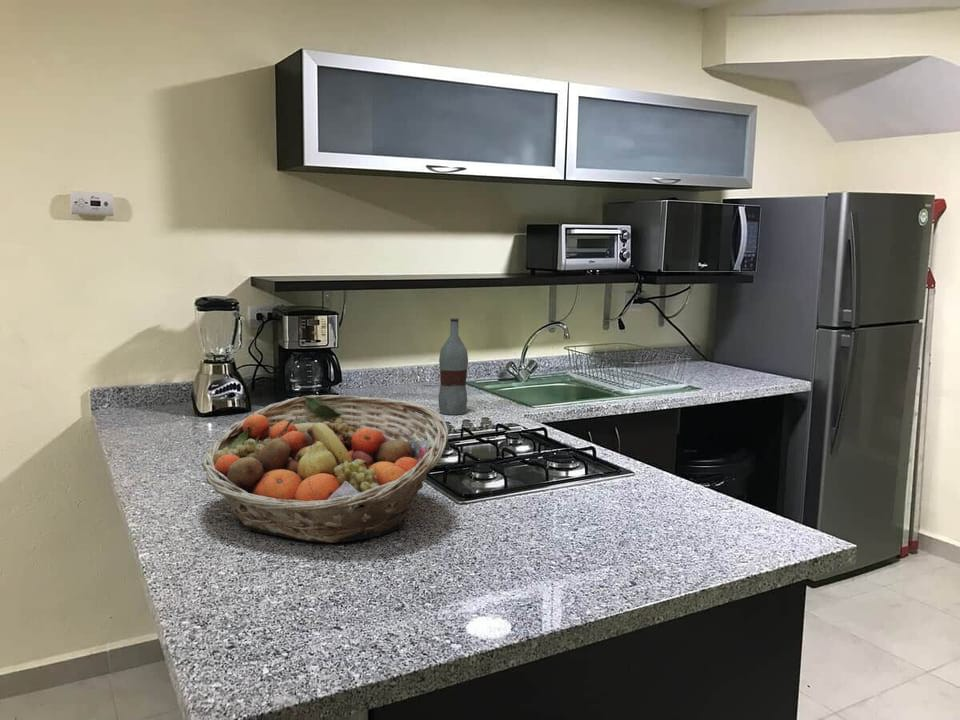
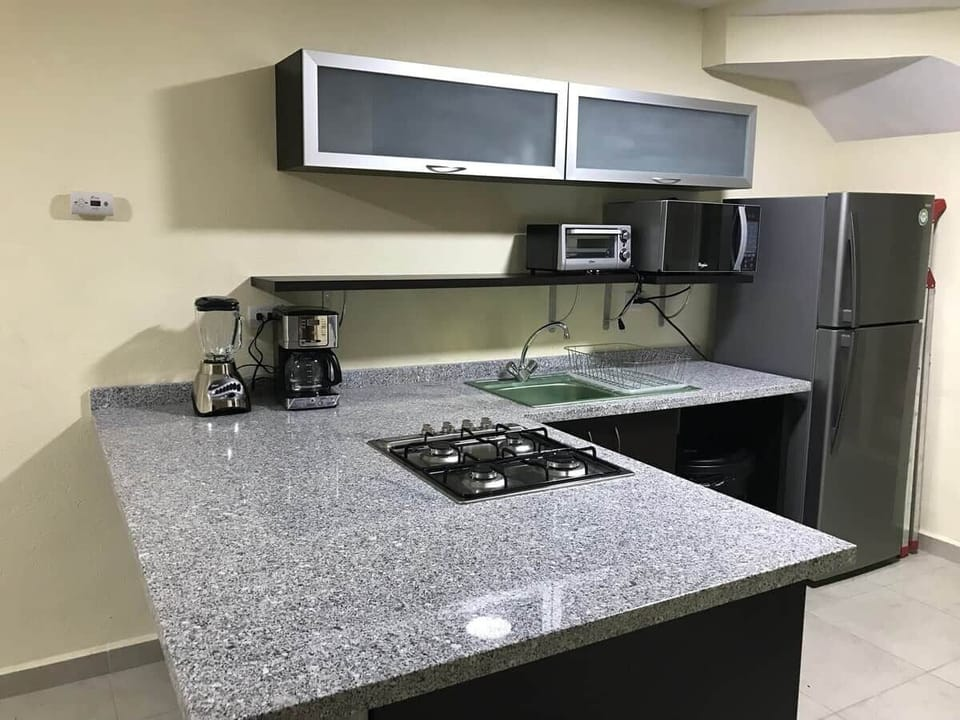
- fruit basket [201,394,449,544]
- bottle [437,317,469,416]
